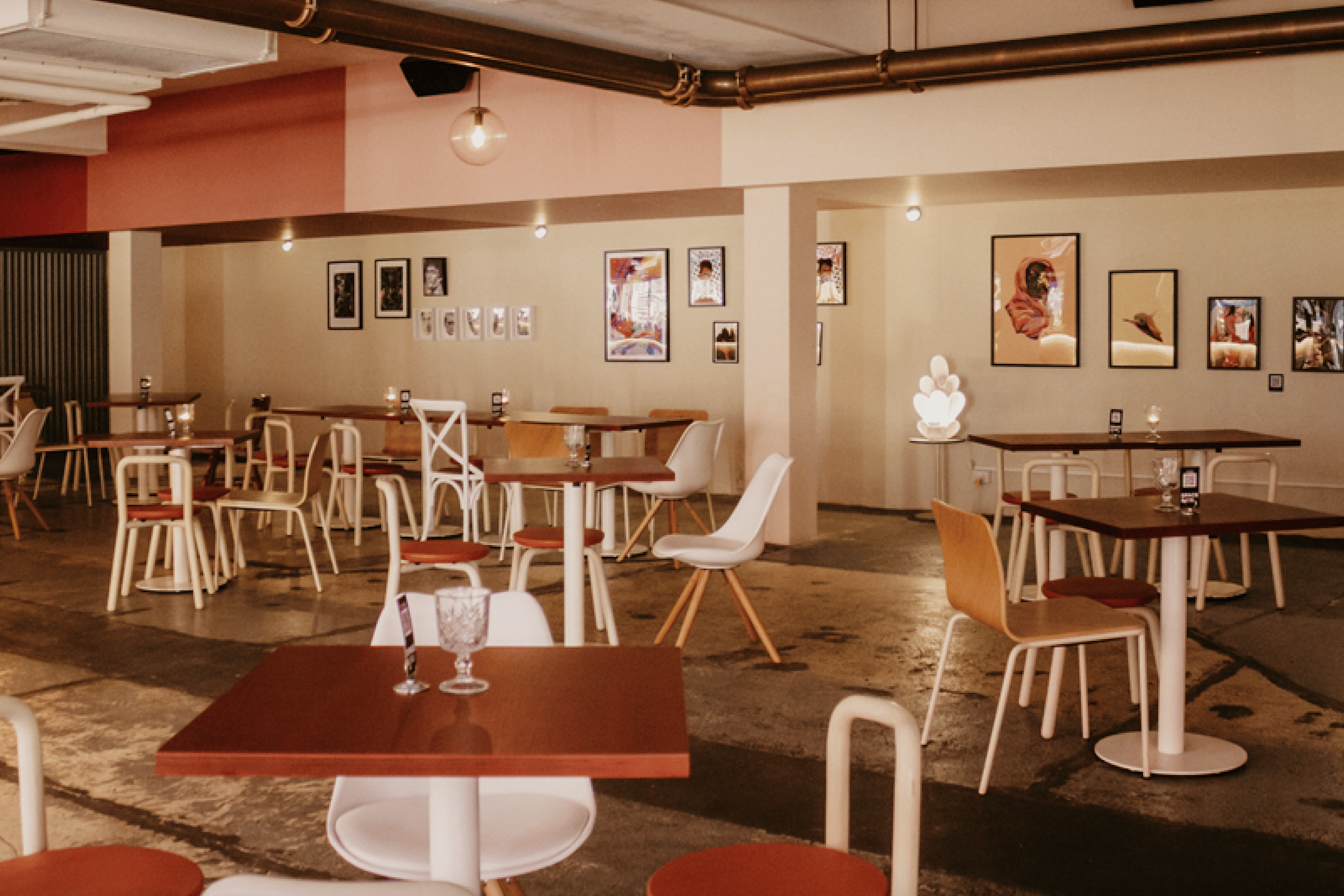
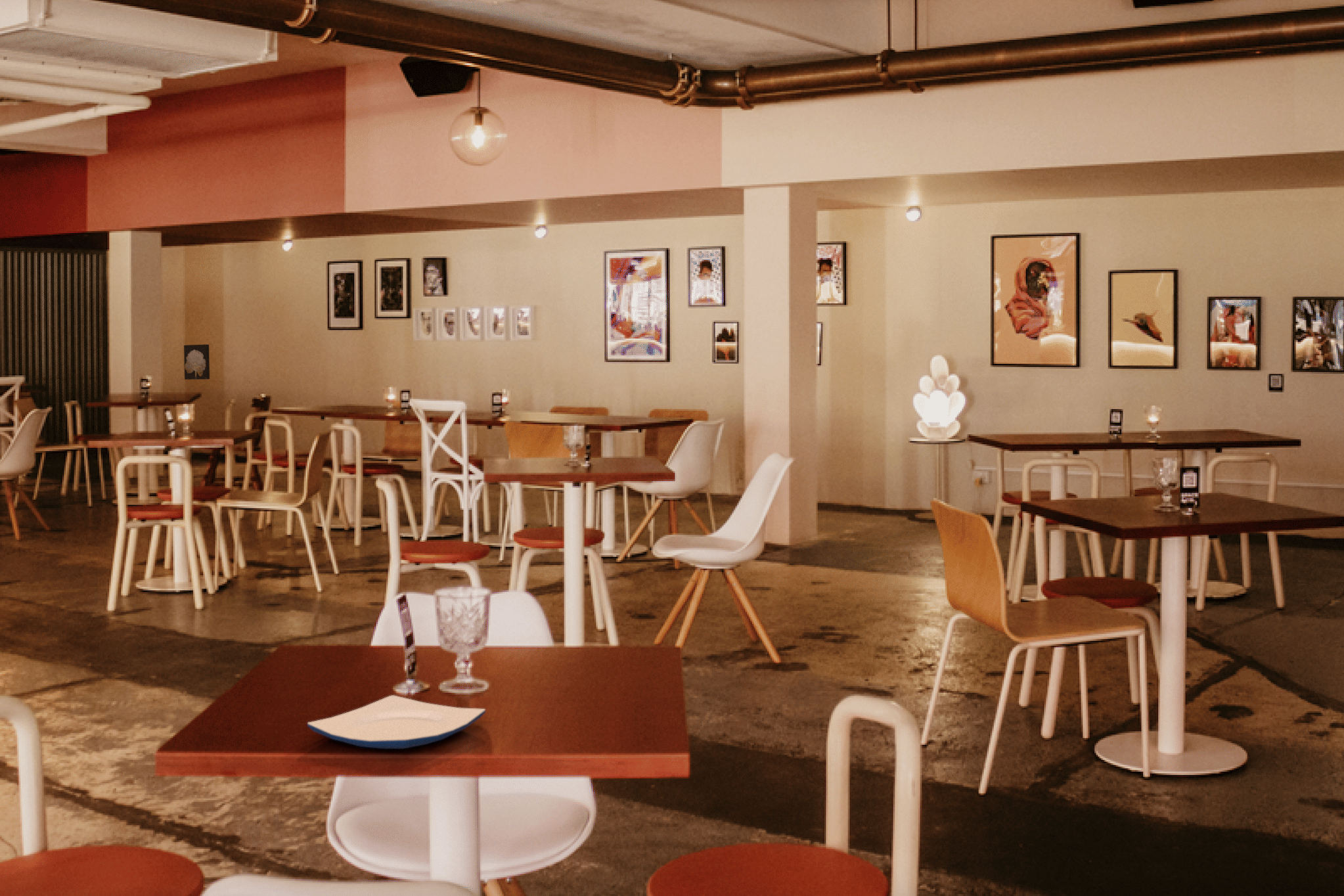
+ wall art [183,344,210,380]
+ plate [307,694,486,750]
